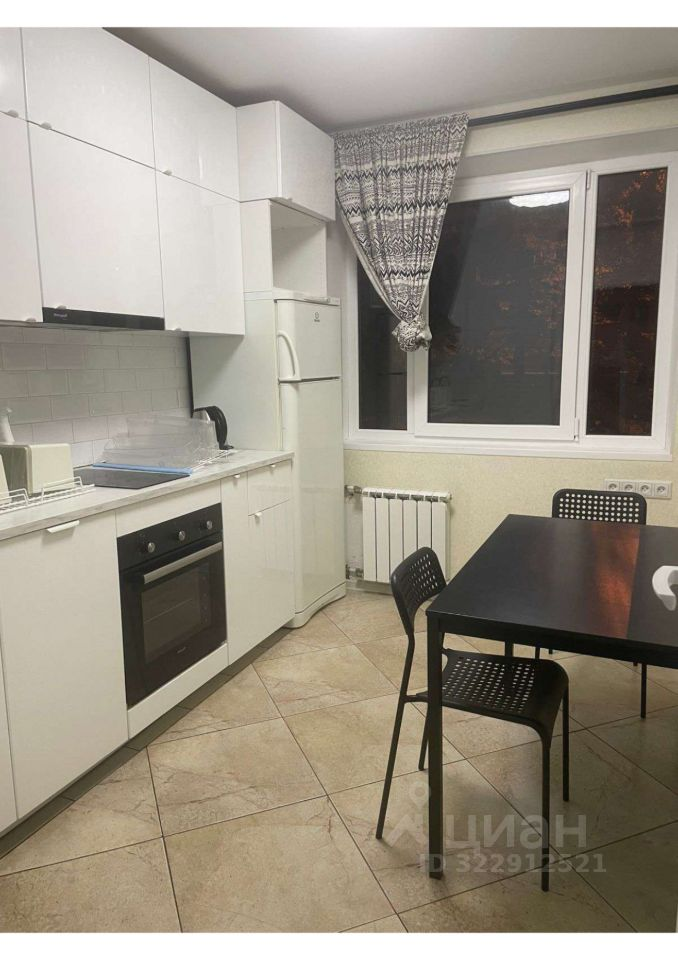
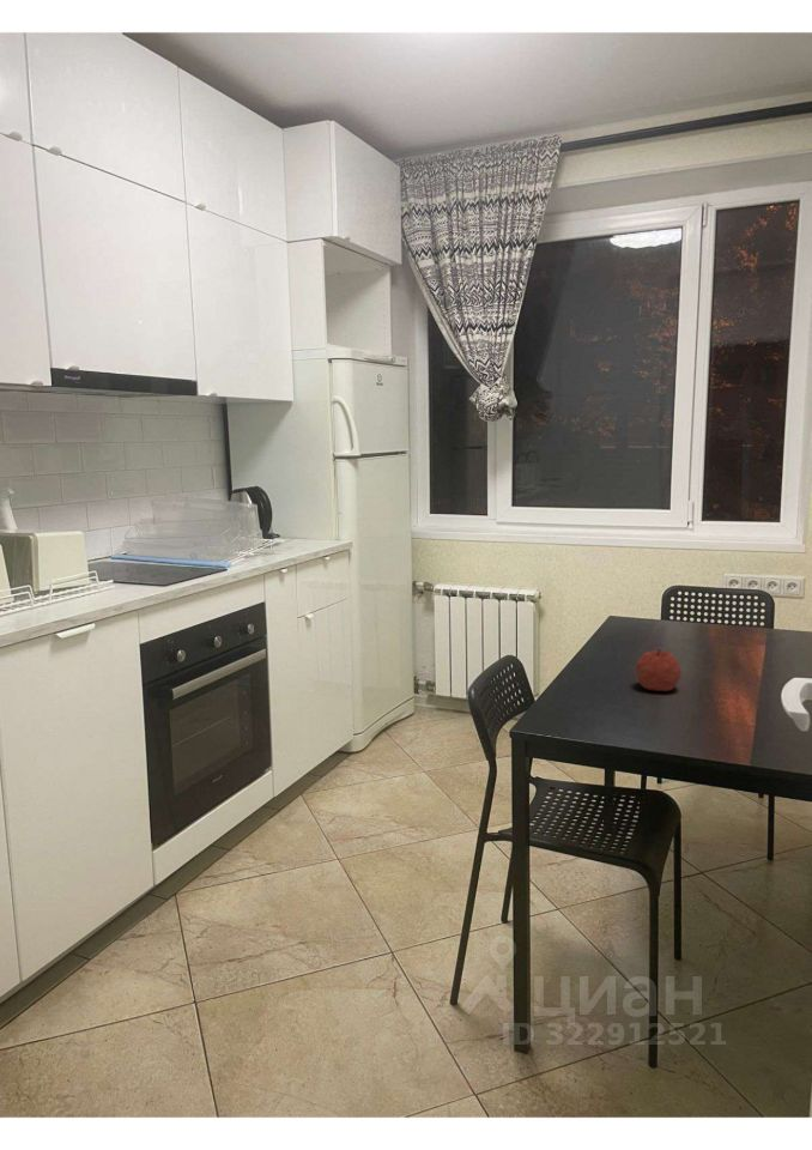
+ fruit [635,647,681,692]
